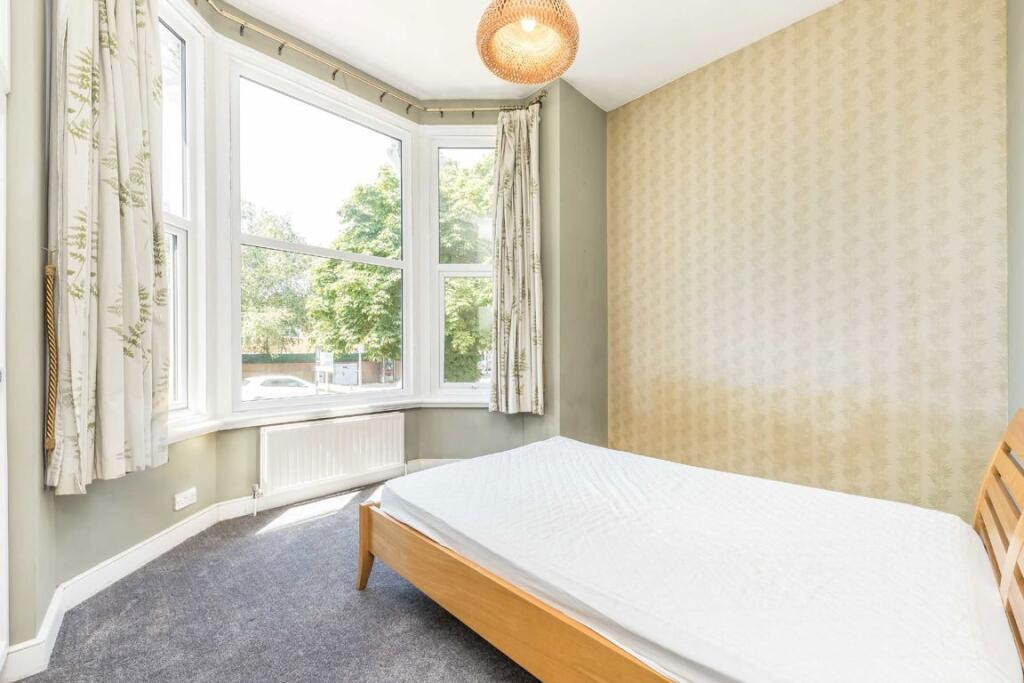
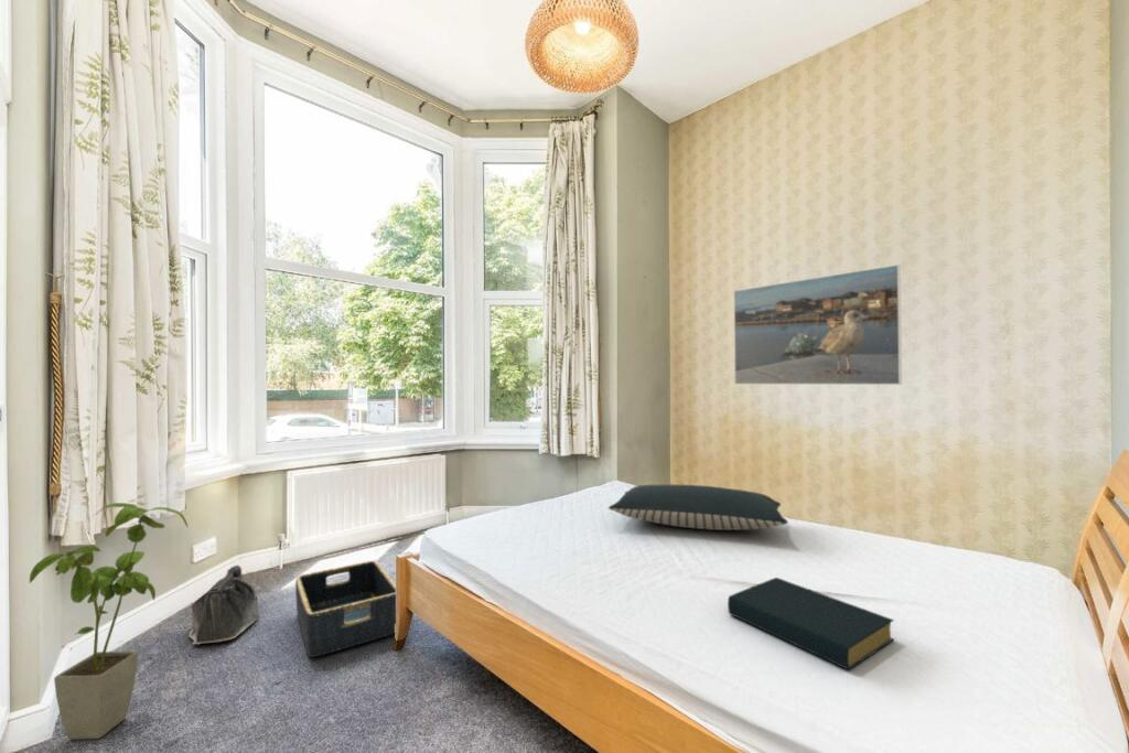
+ hardback book [727,577,895,671]
+ pillow [607,484,789,531]
+ basket [294,559,397,658]
+ saddlebag [187,564,260,645]
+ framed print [733,263,903,386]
+ house plant [29,502,190,741]
